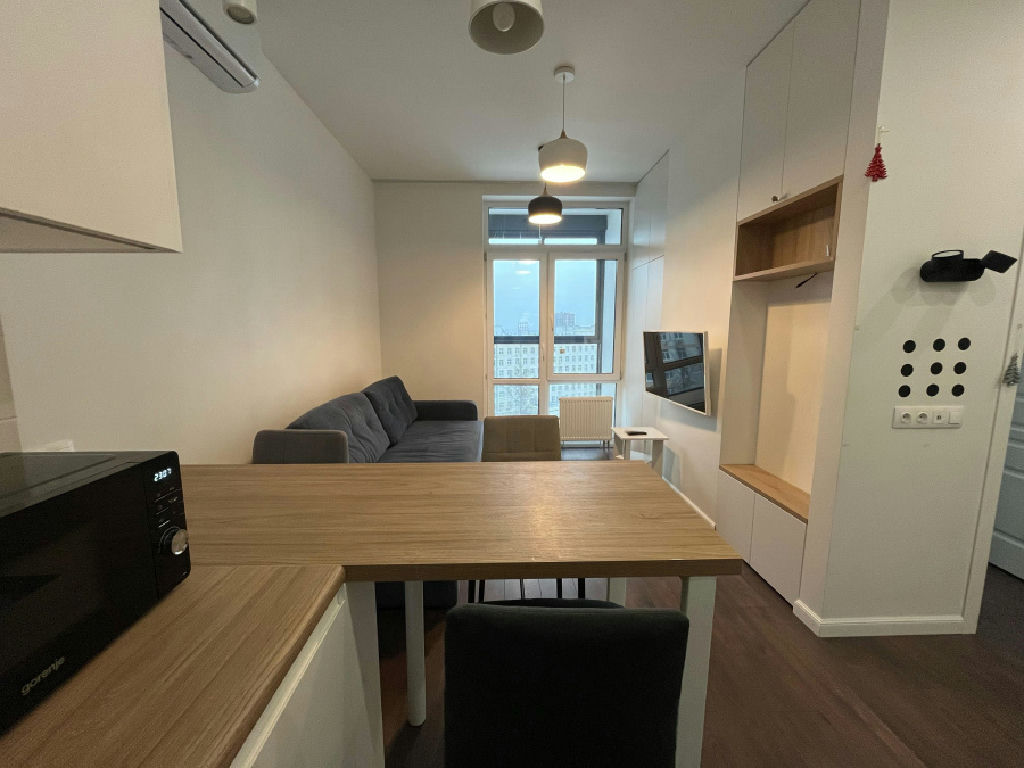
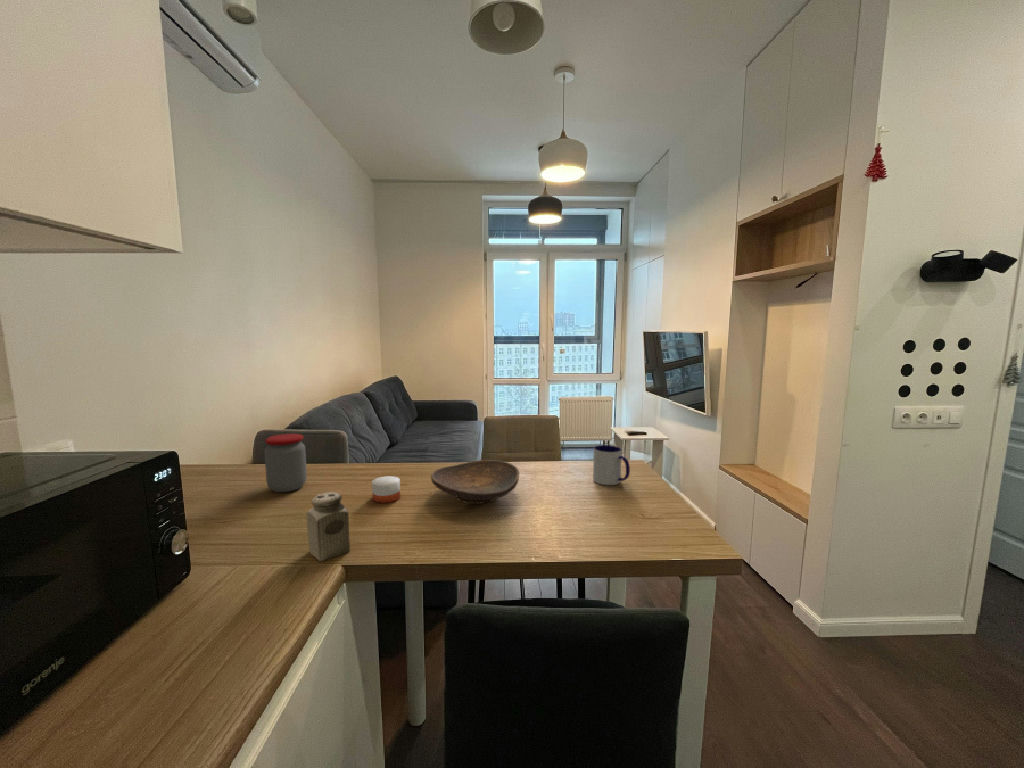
+ mug [592,444,631,486]
+ candle [371,469,401,504]
+ decorative bowl [430,459,520,505]
+ salt shaker [306,491,351,562]
+ jar [263,433,308,493]
